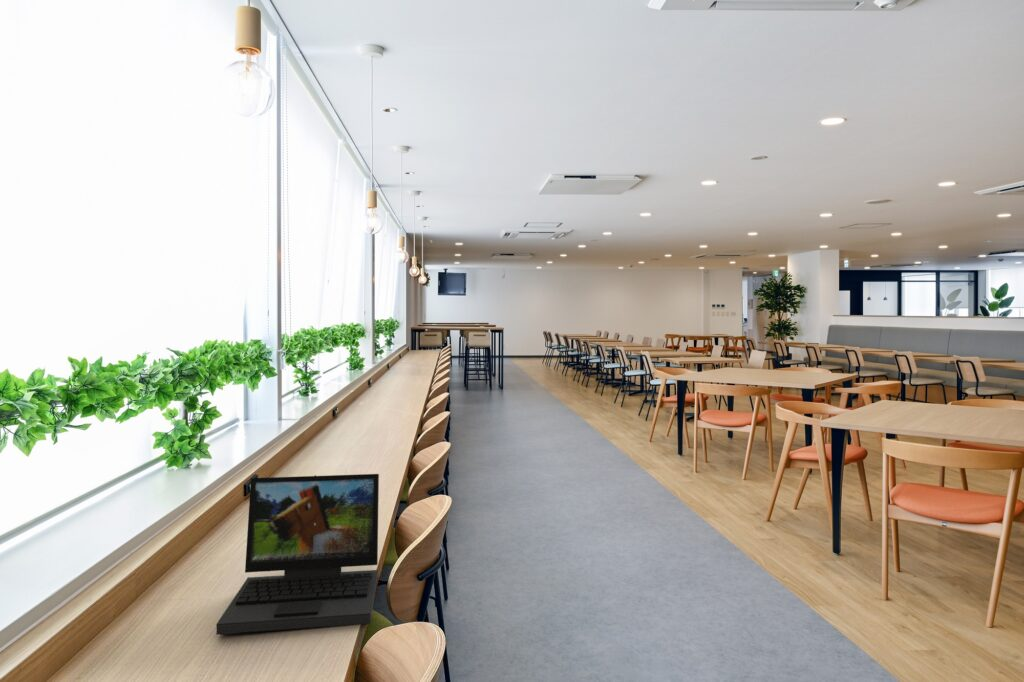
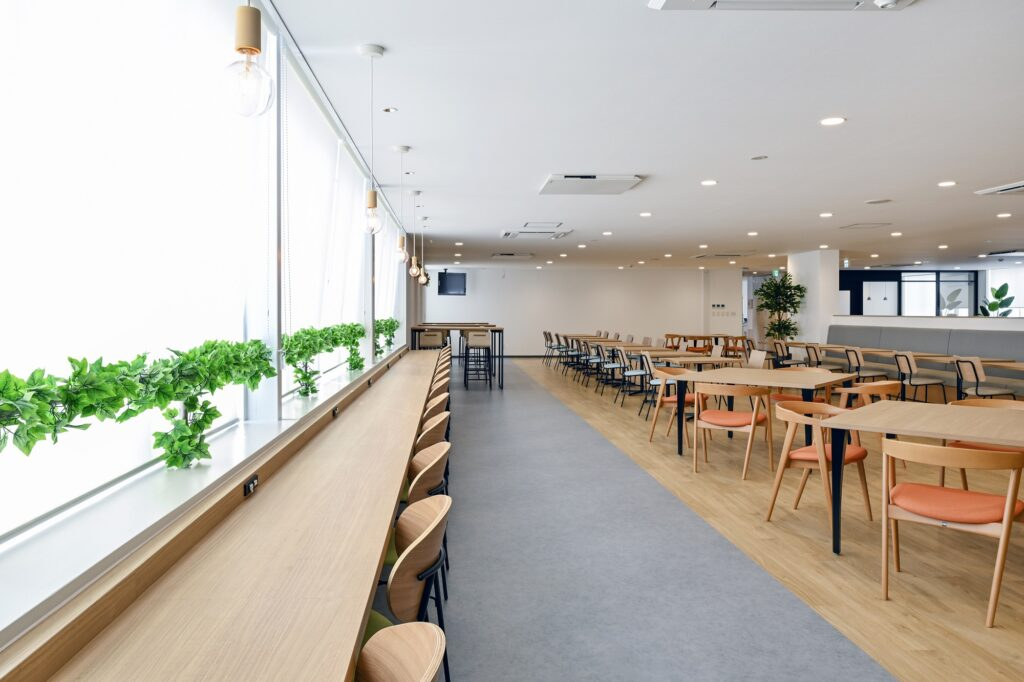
- laptop [215,473,380,636]
